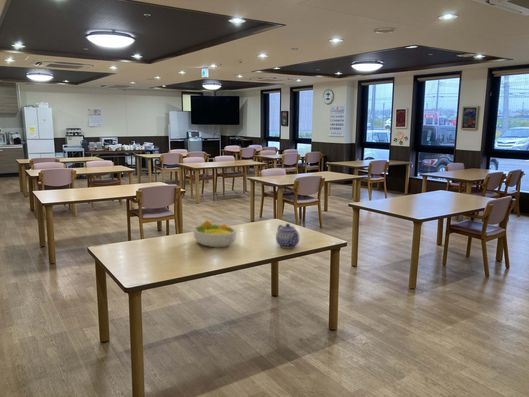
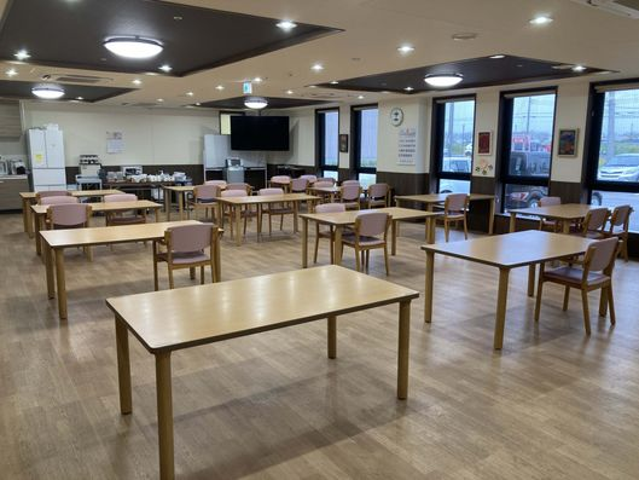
- teapot [275,223,300,249]
- fruit bowl [192,219,237,248]
